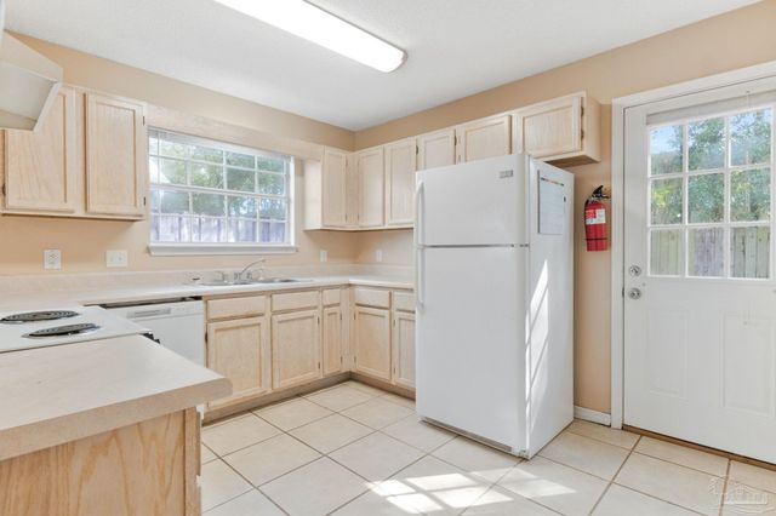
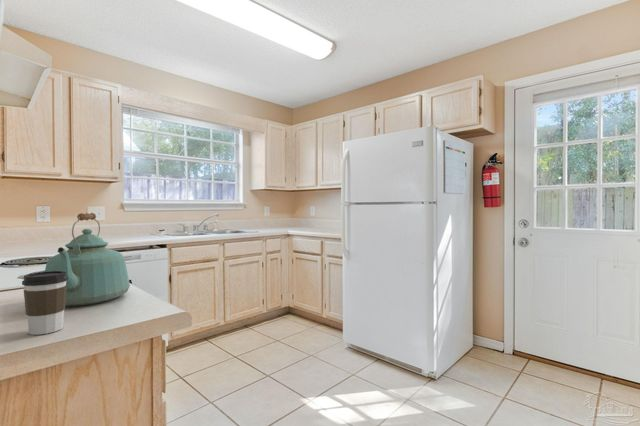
+ kettle [44,212,131,307]
+ coffee cup [21,271,68,336]
